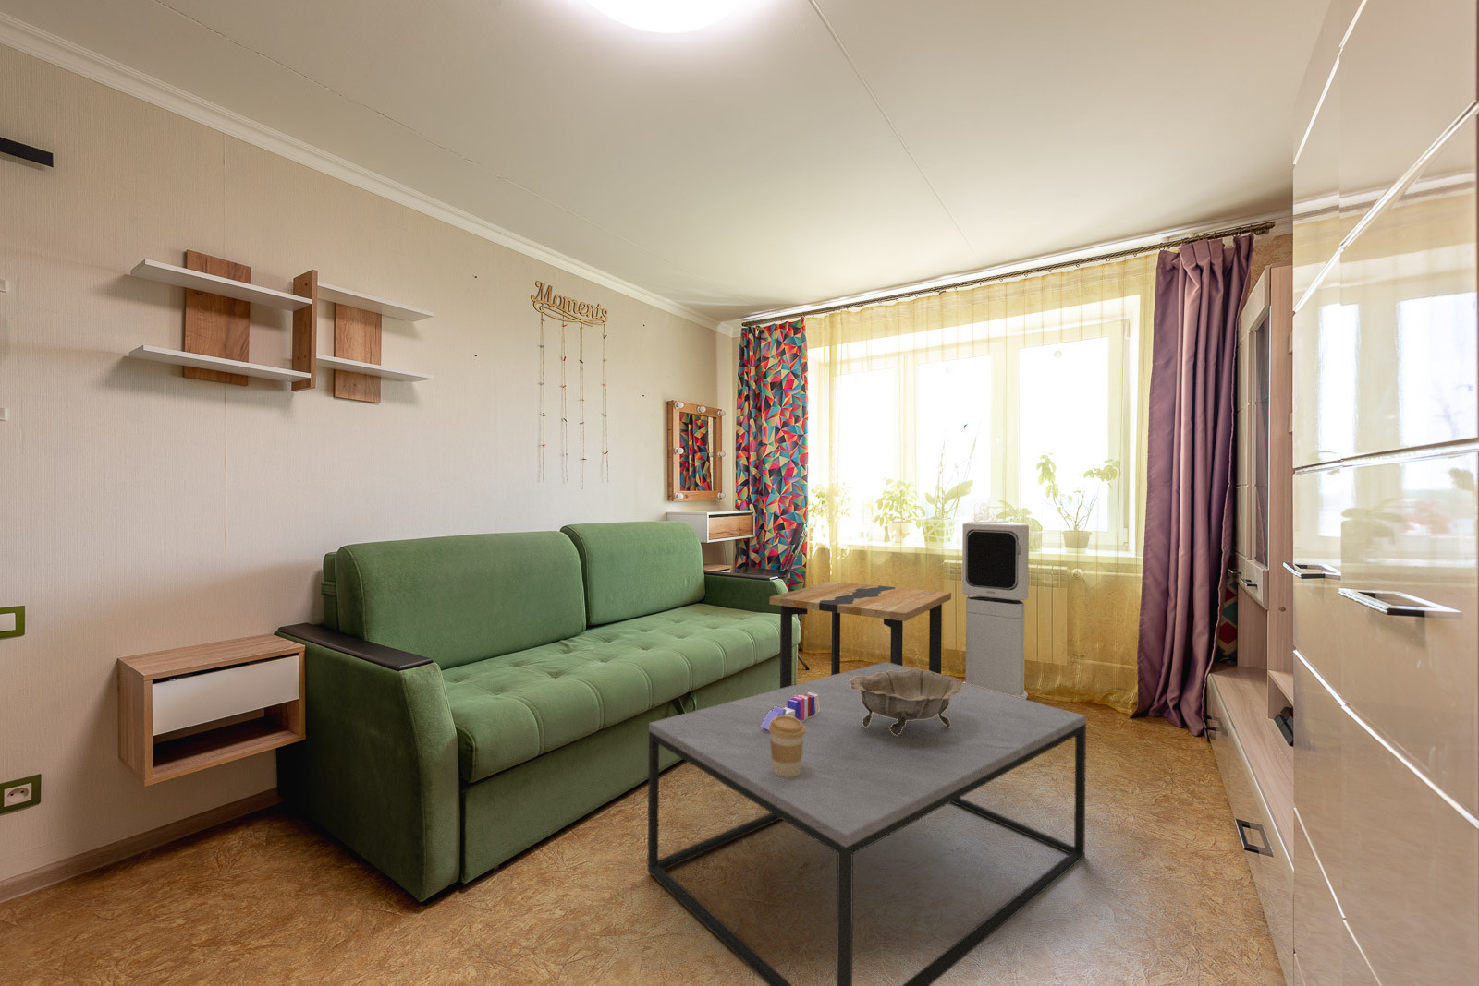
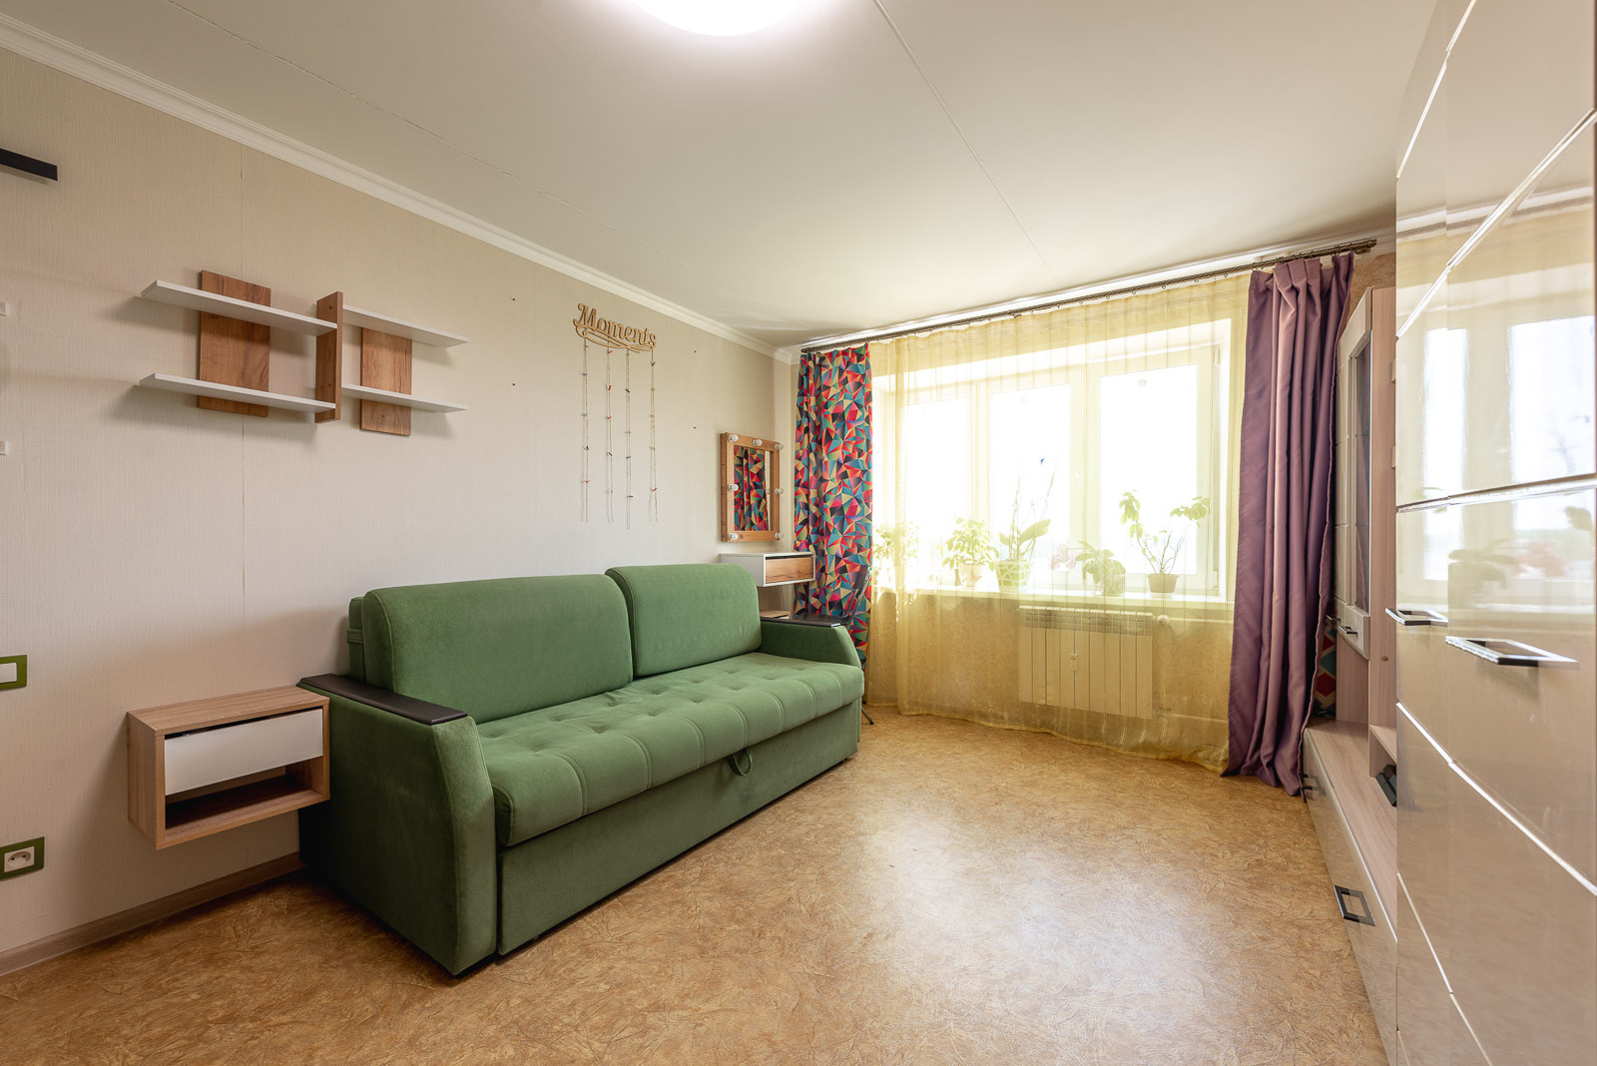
- decorative bowl [849,667,964,735]
- books [761,692,819,732]
- coffee cup [769,715,805,777]
- air purifier [961,521,1030,700]
- side table [769,581,953,689]
- coffee table [648,661,1087,986]
